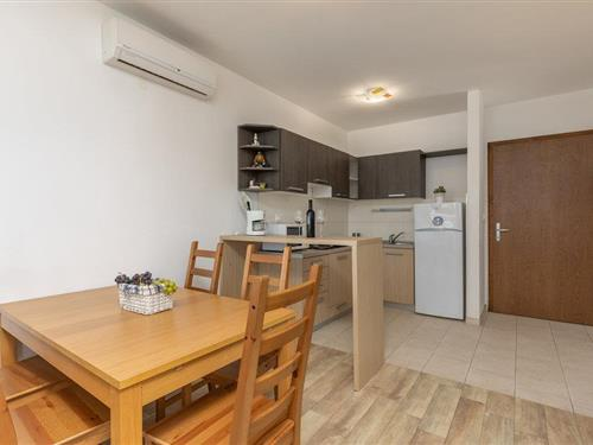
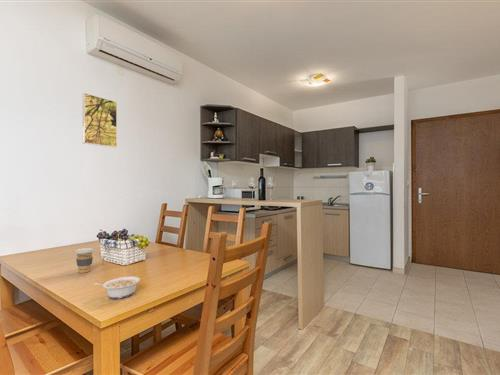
+ coffee cup [74,247,95,274]
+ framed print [82,92,118,149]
+ legume [93,275,141,300]
